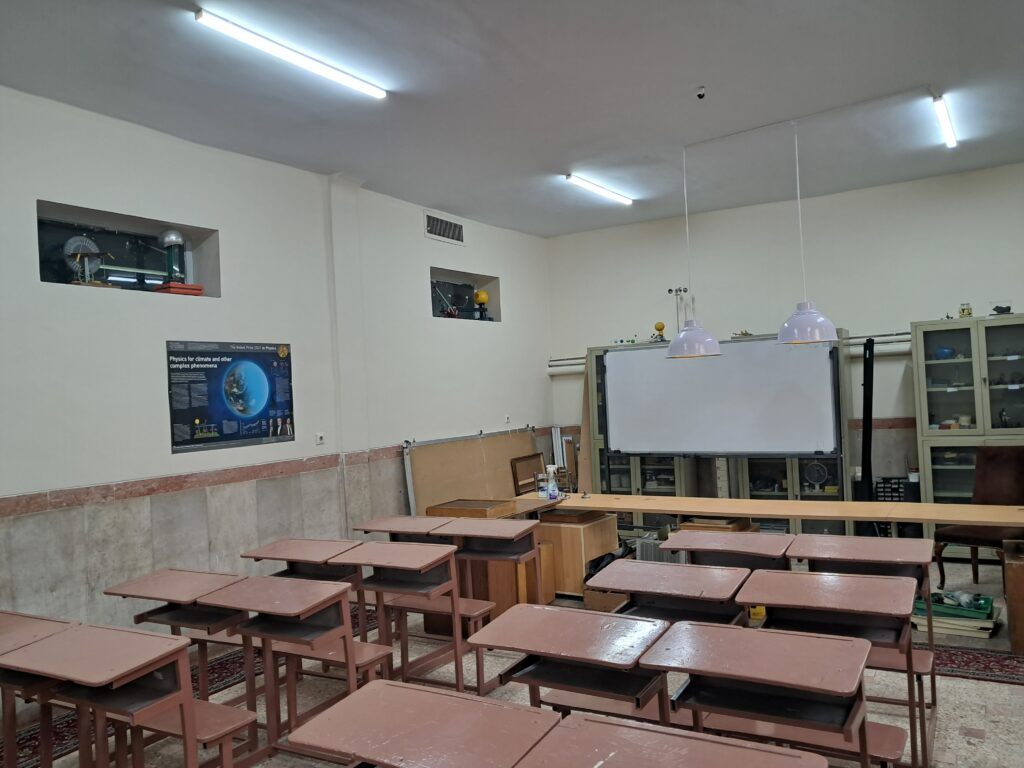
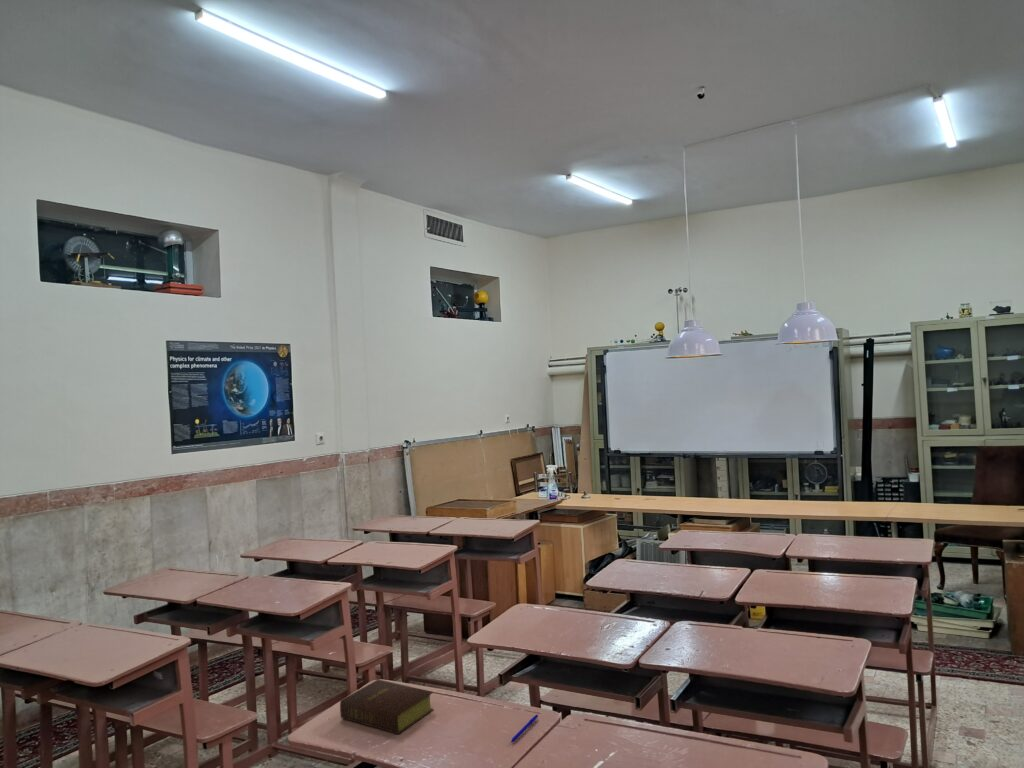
+ pen [510,714,539,743]
+ bible [339,679,435,735]
